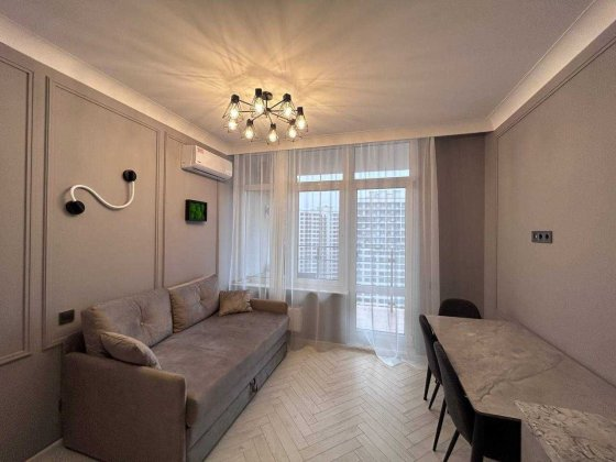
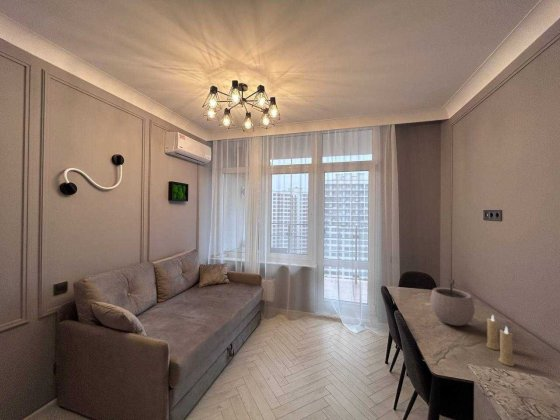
+ candle [485,314,516,367]
+ plant pot [429,278,476,327]
